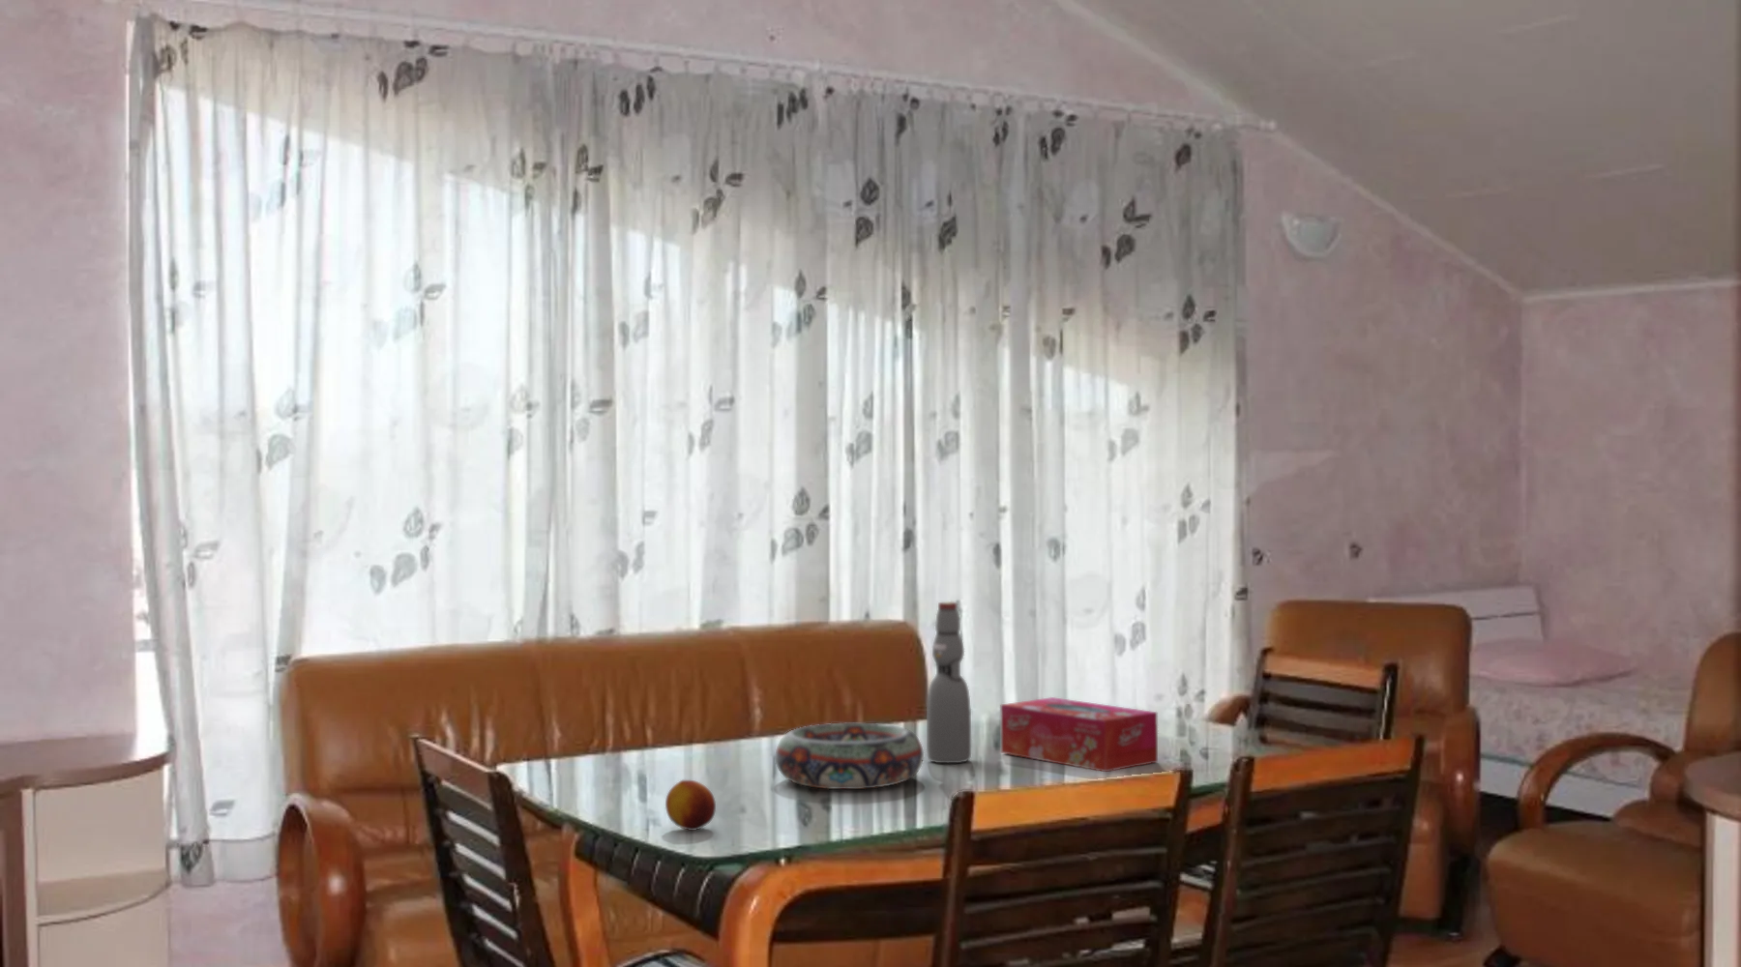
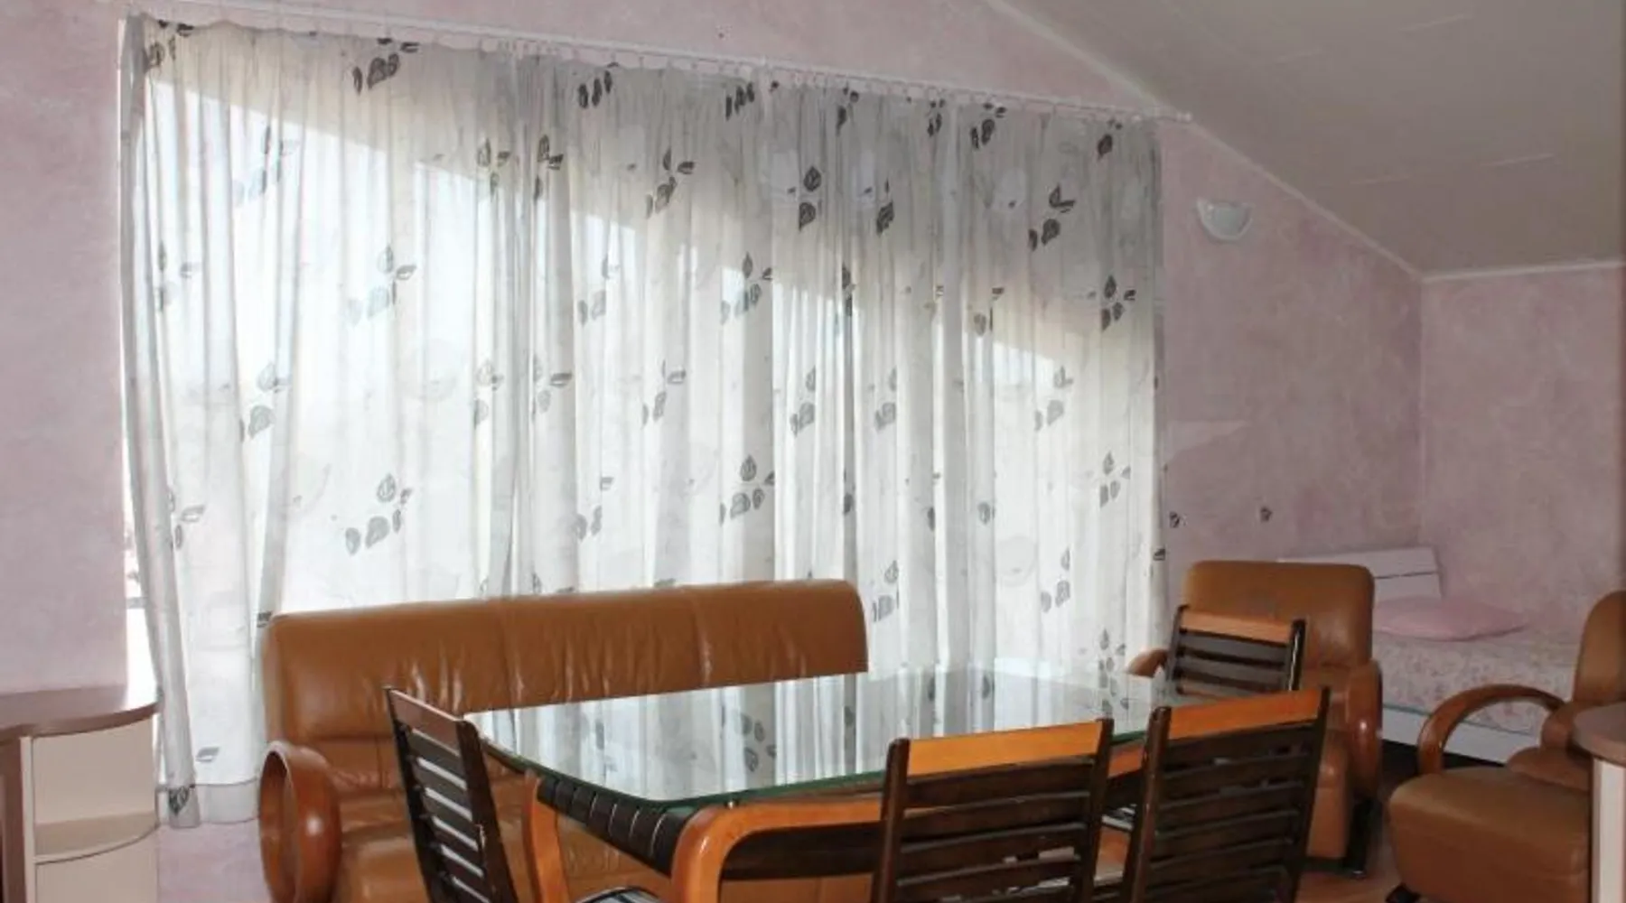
- decorative bowl [775,723,924,790]
- bottle [925,600,972,763]
- fruit [664,779,717,831]
- tissue box [1000,697,1159,773]
